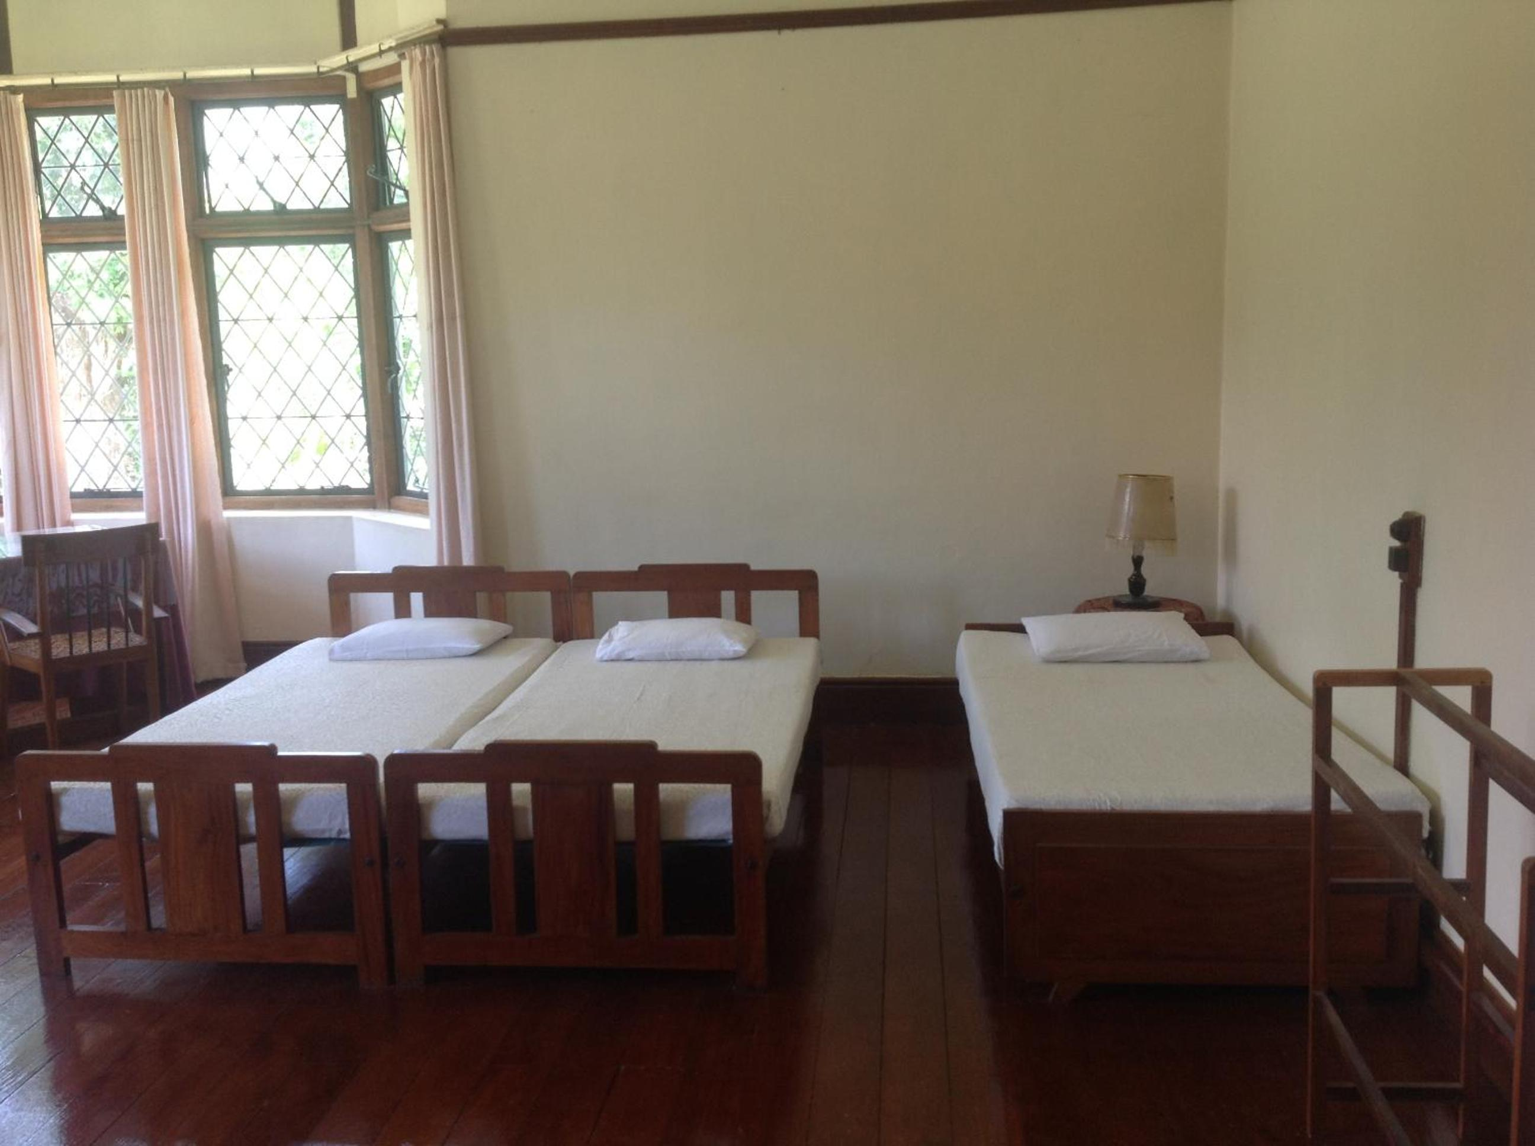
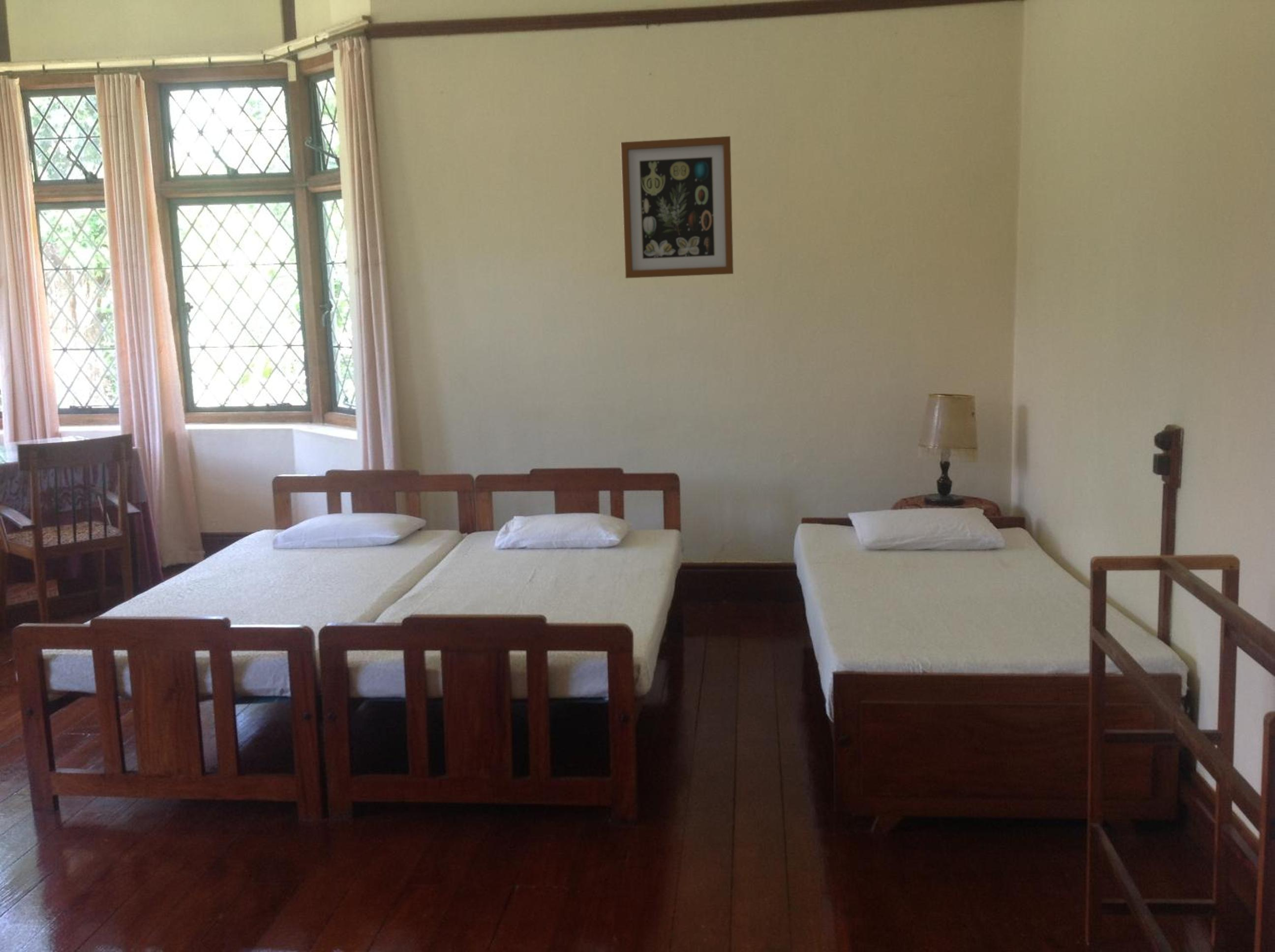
+ wall art [620,136,734,279]
